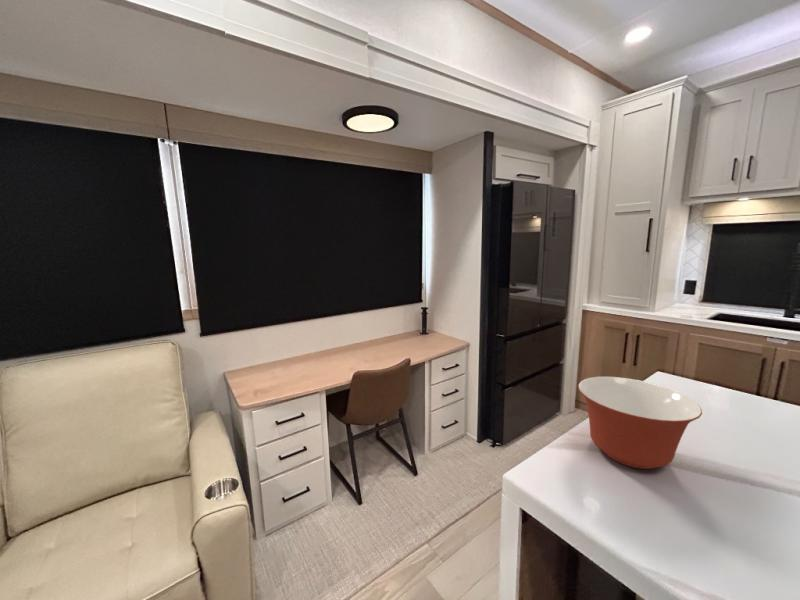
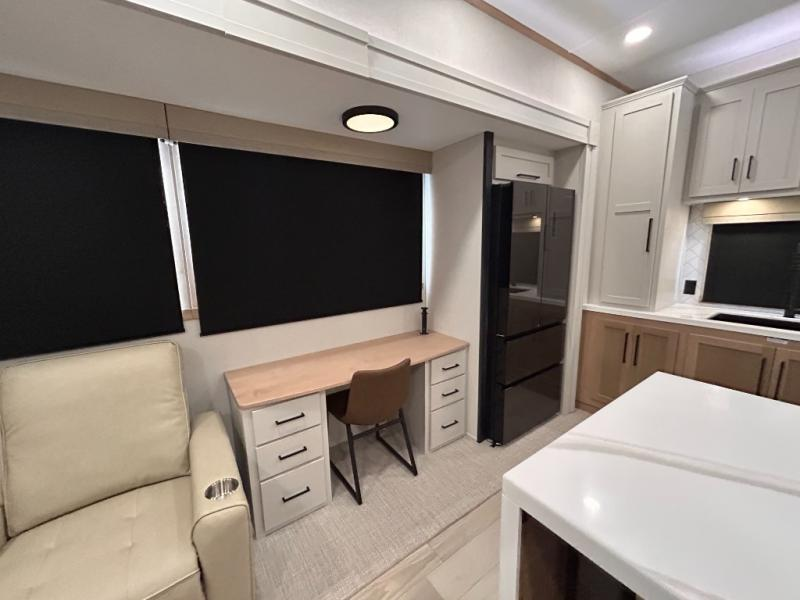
- mixing bowl [577,376,703,470]
